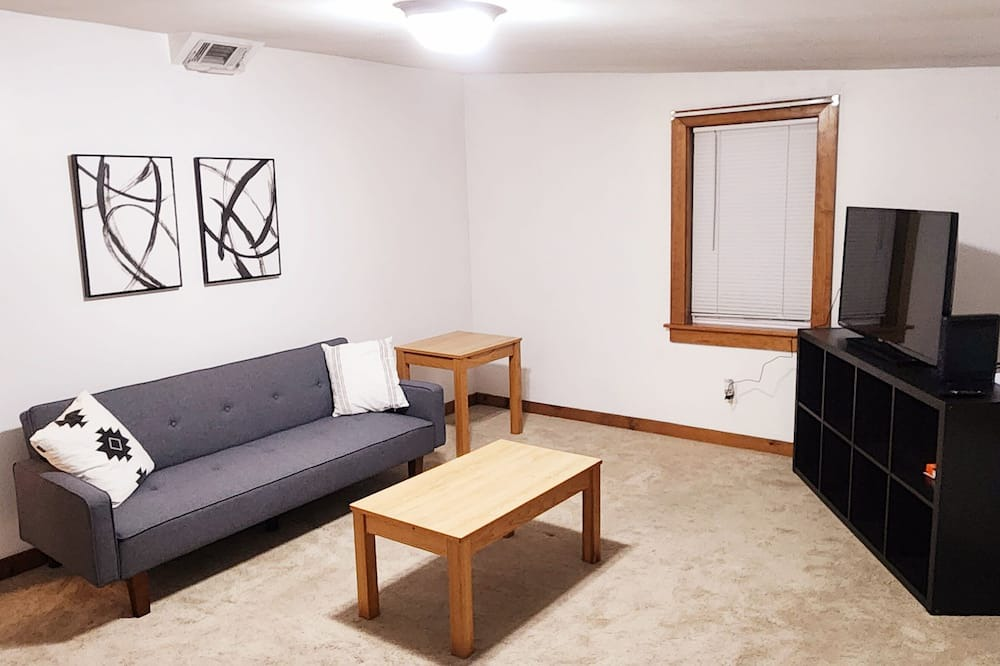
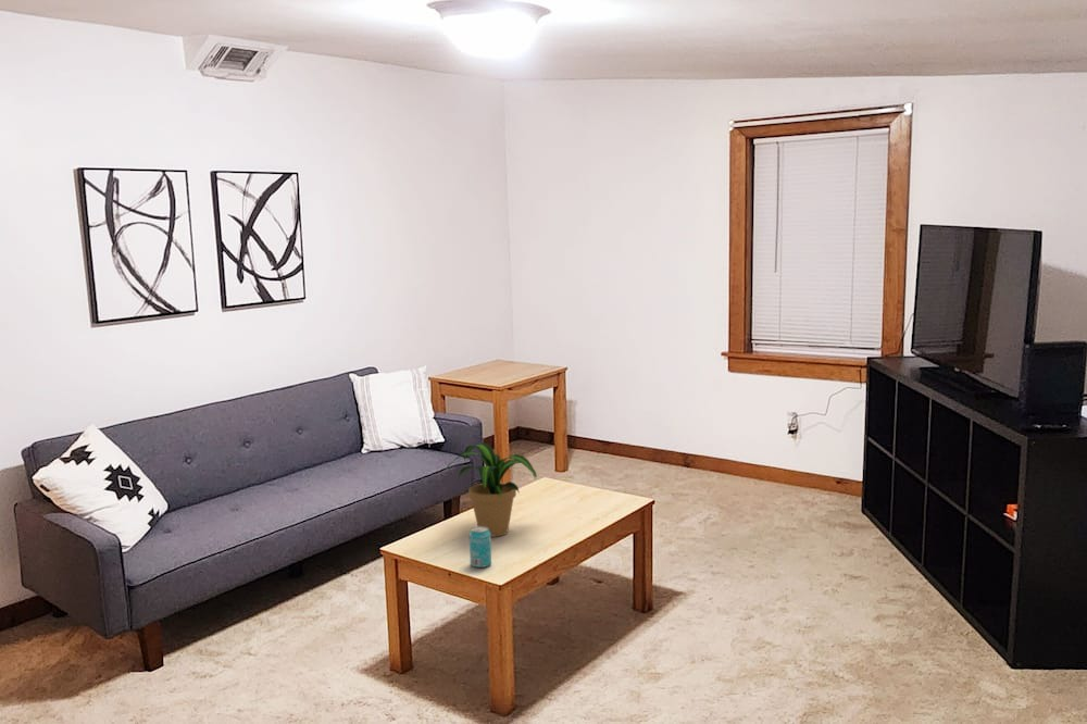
+ potted plant [445,442,538,538]
+ beverage can [468,526,492,569]
